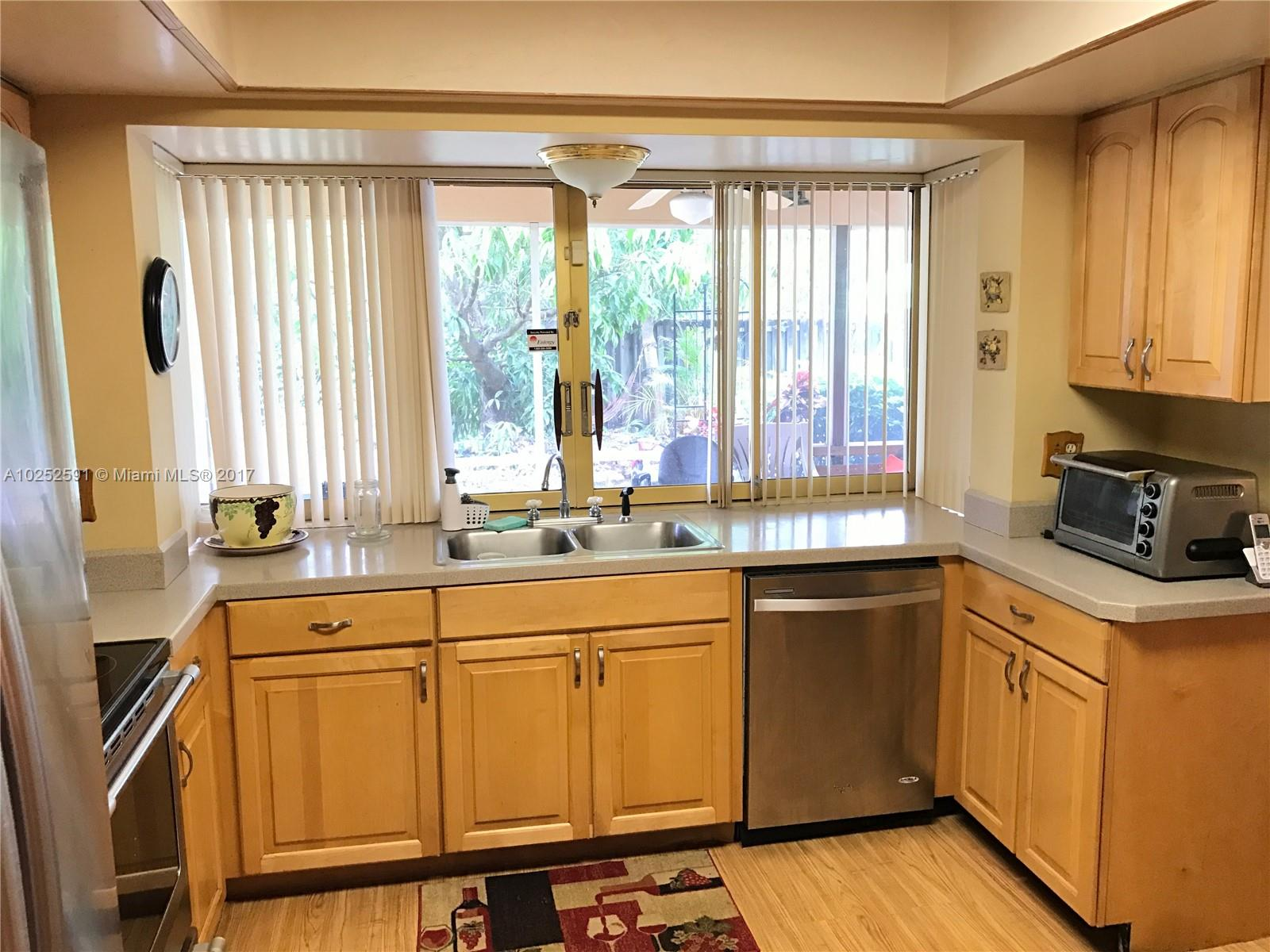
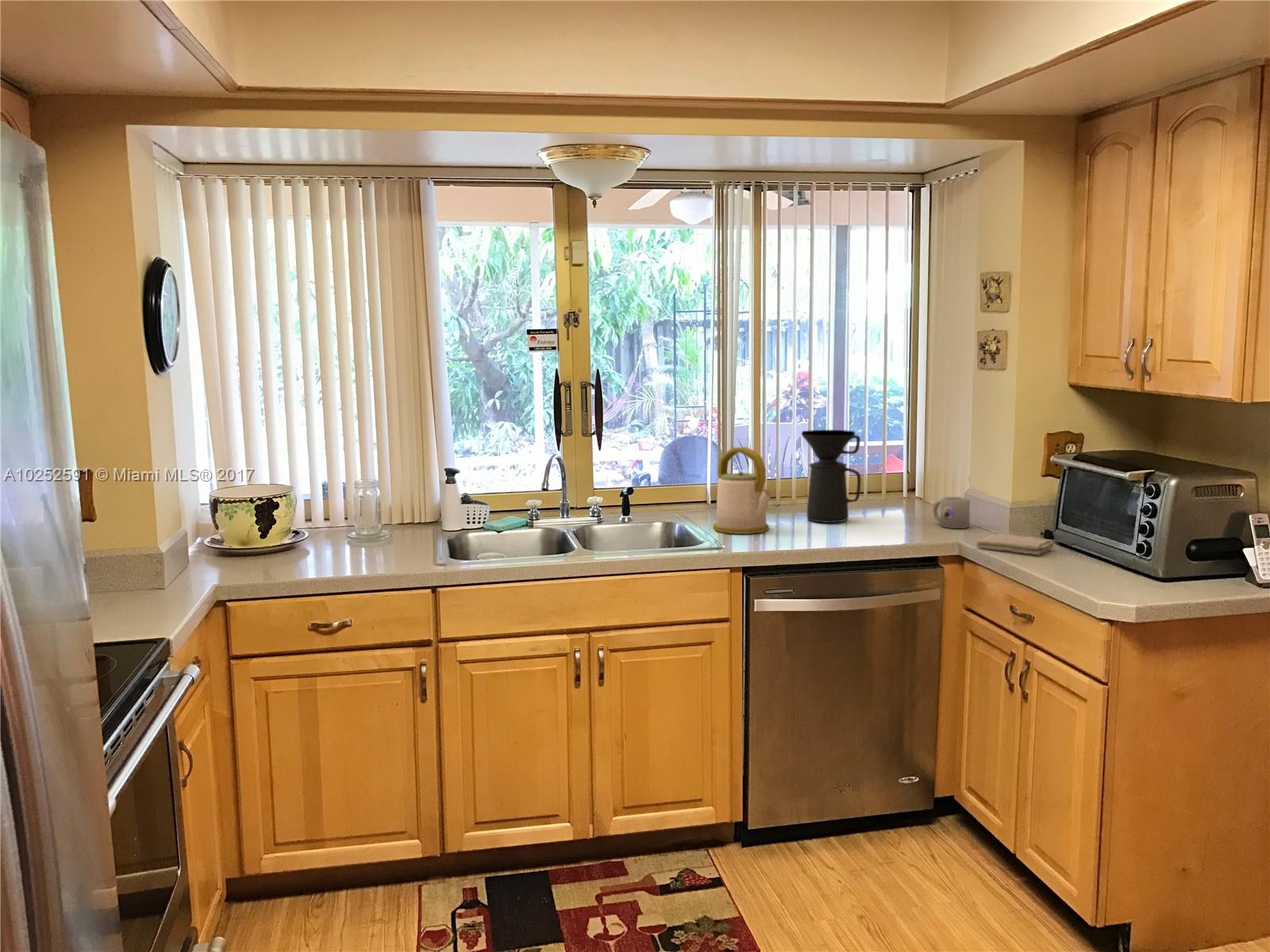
+ kettle [712,446,773,535]
+ washcloth [976,533,1054,555]
+ mug [933,496,971,529]
+ coffee maker [800,429,862,524]
